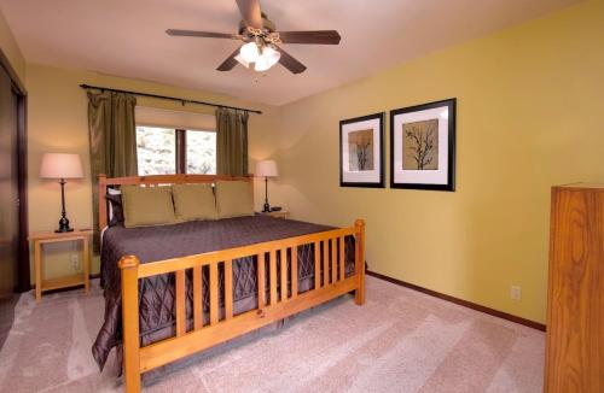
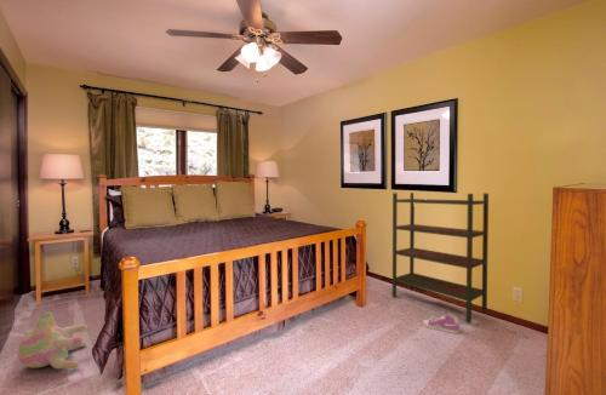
+ plush toy [17,311,88,370]
+ bookshelf [391,191,490,325]
+ sneaker [422,310,461,334]
